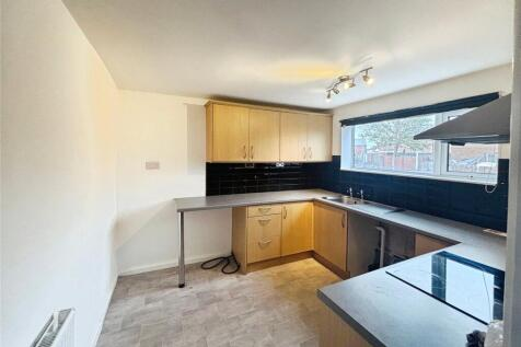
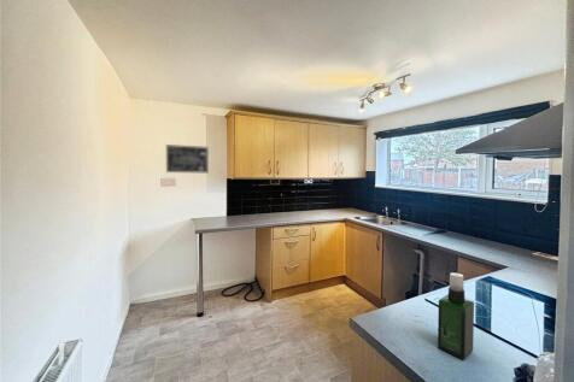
+ wall art [165,143,210,175]
+ spray bottle [437,271,475,360]
